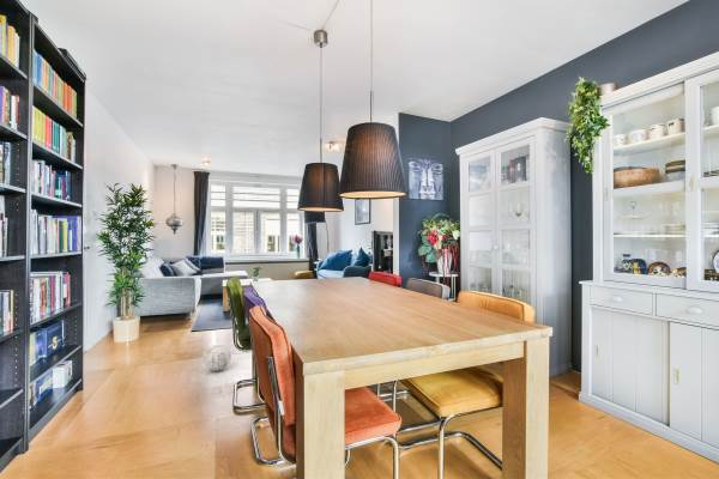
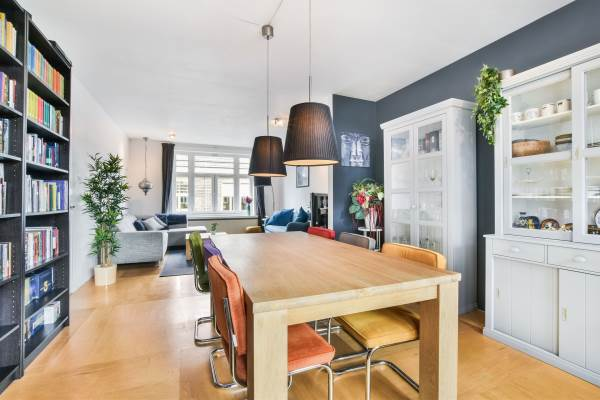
- ball [203,344,232,372]
